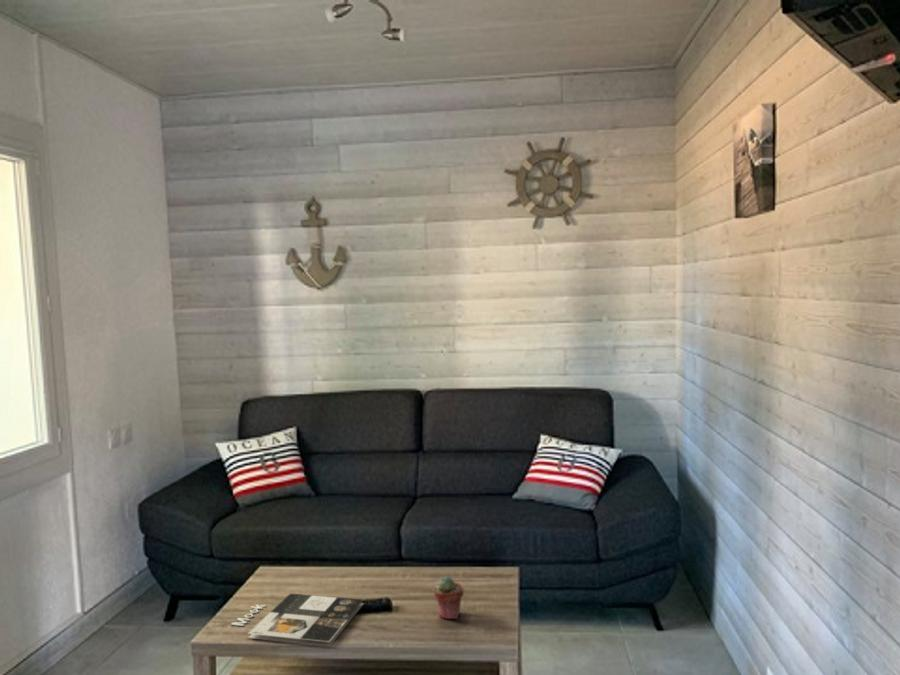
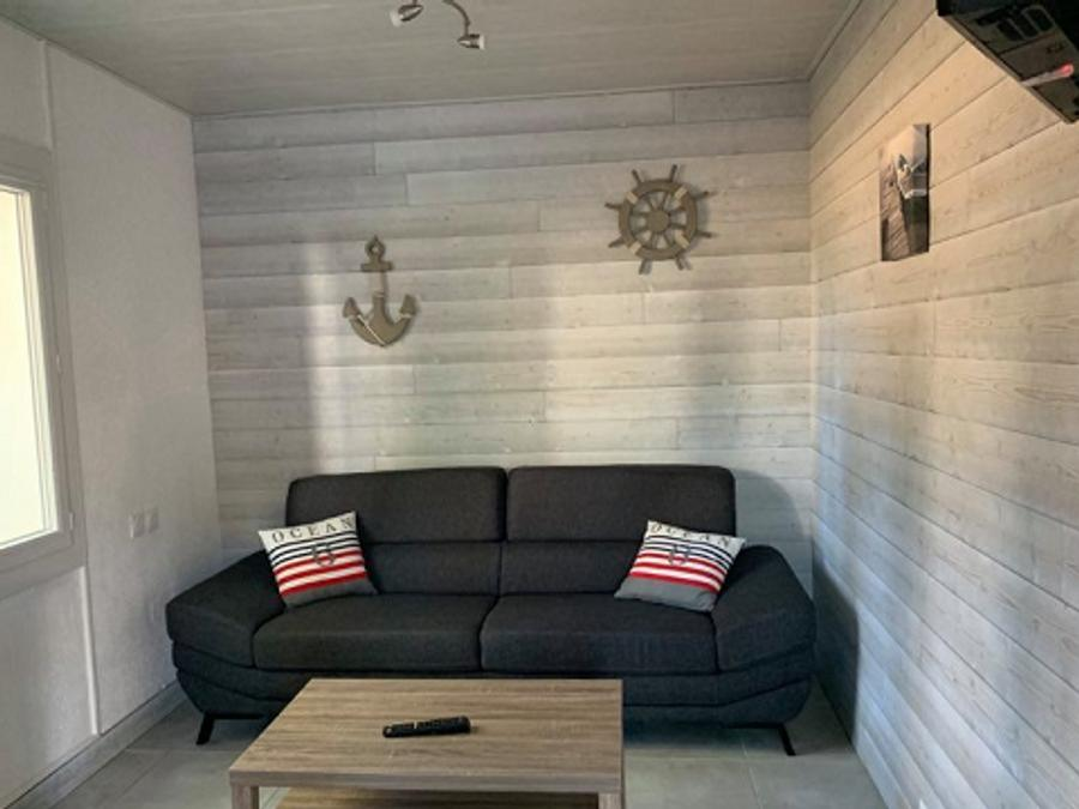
- magazine [230,592,364,648]
- potted succulent [433,575,465,620]
